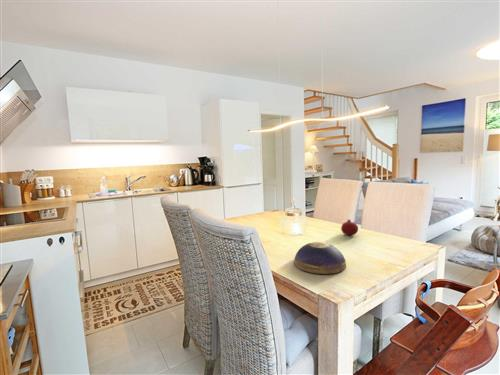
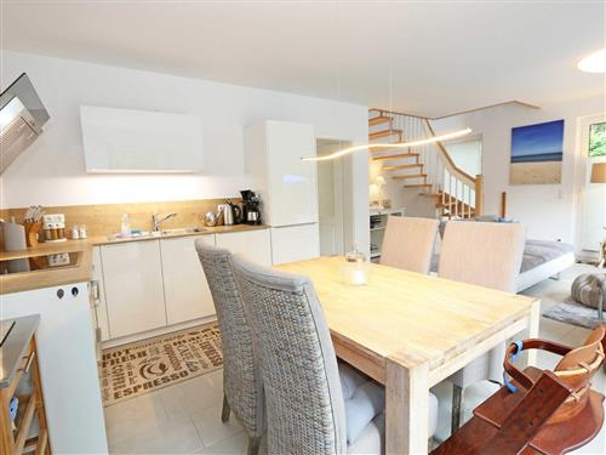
- fruit [340,218,359,236]
- decorative bowl [293,241,347,275]
